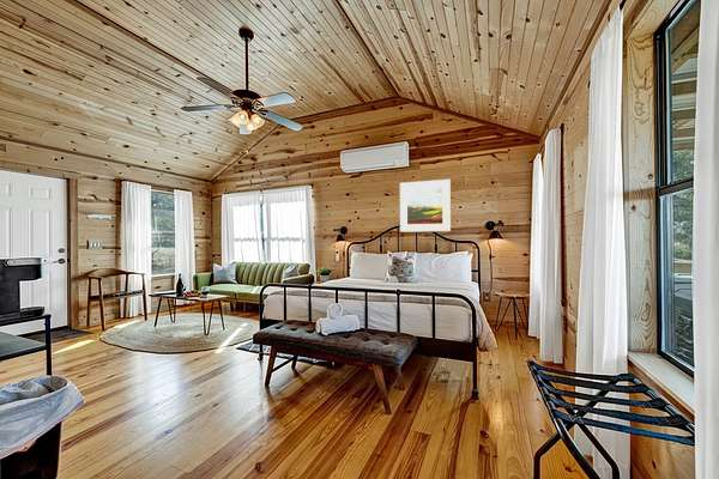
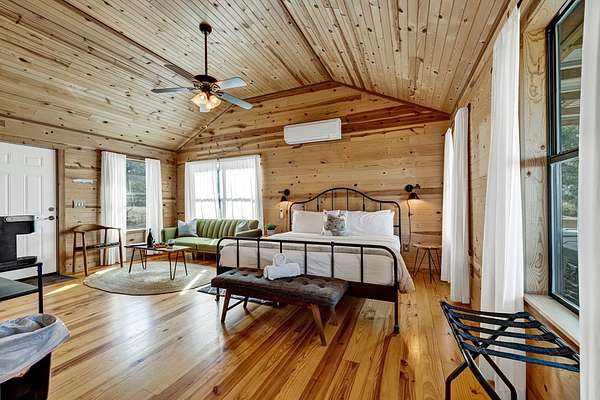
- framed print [399,178,452,234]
